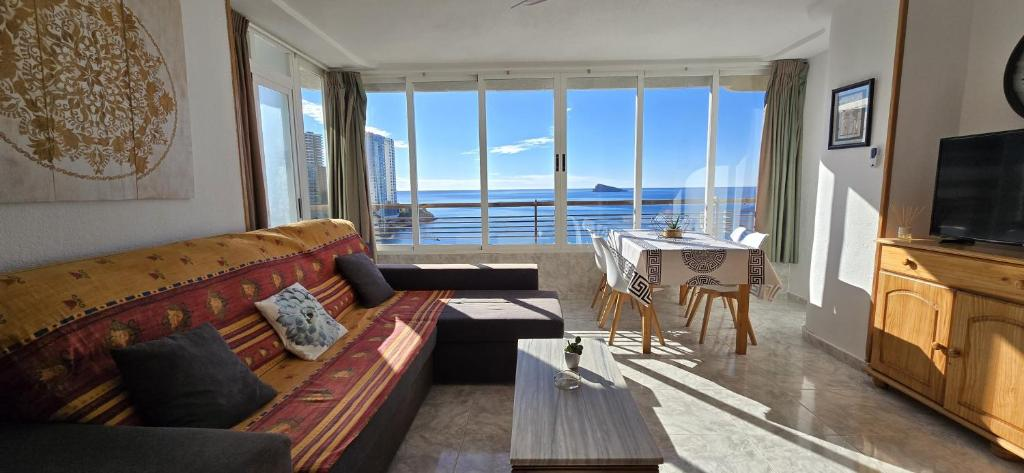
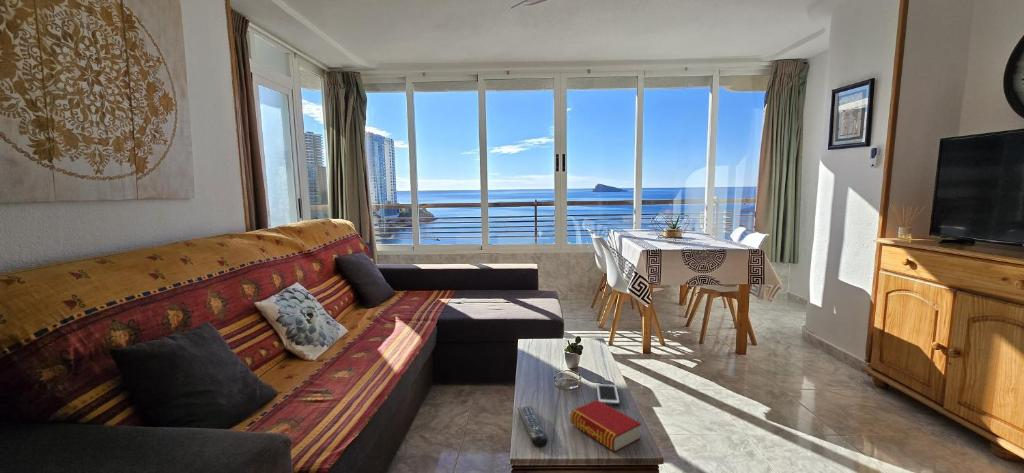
+ book [569,399,642,453]
+ cell phone [595,383,621,406]
+ remote control [516,405,549,448]
